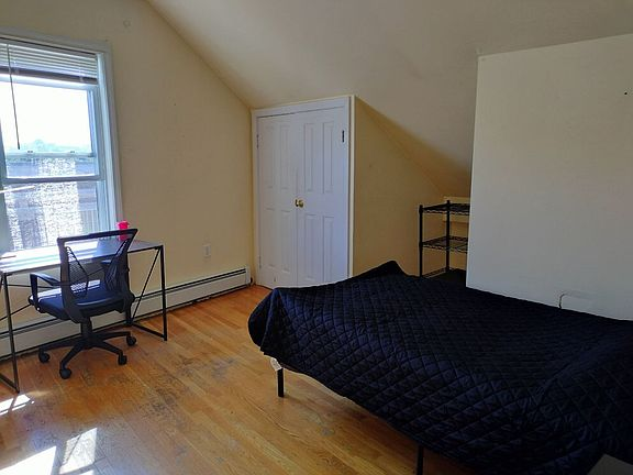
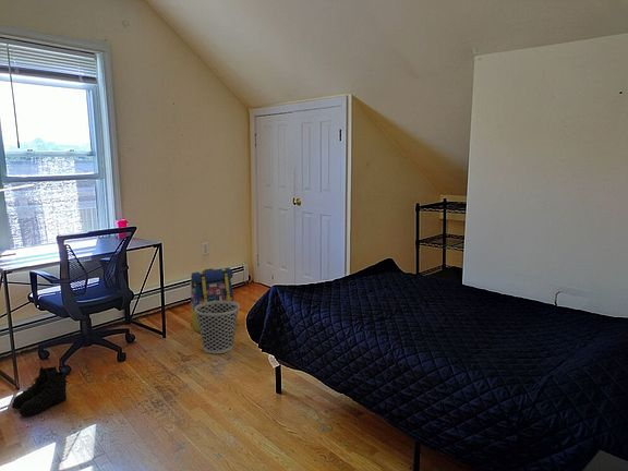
+ backpack [189,267,235,334]
+ wastebasket [194,301,241,354]
+ boots [11,365,69,416]
